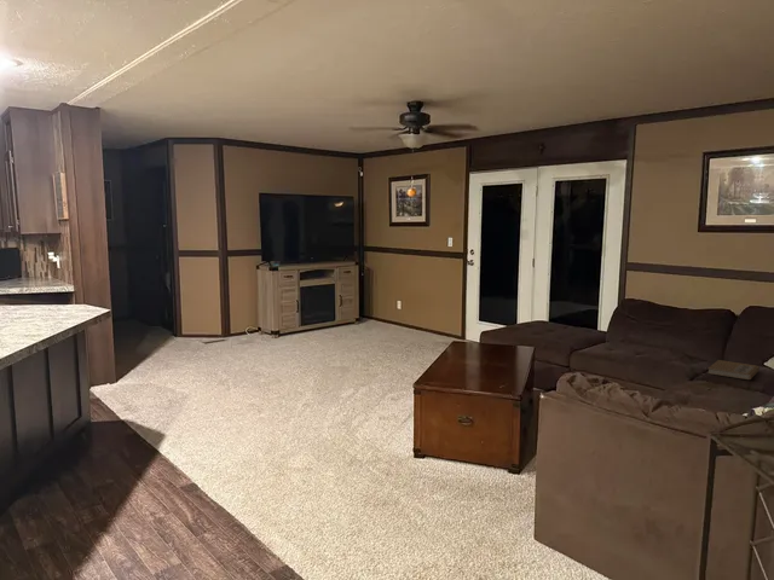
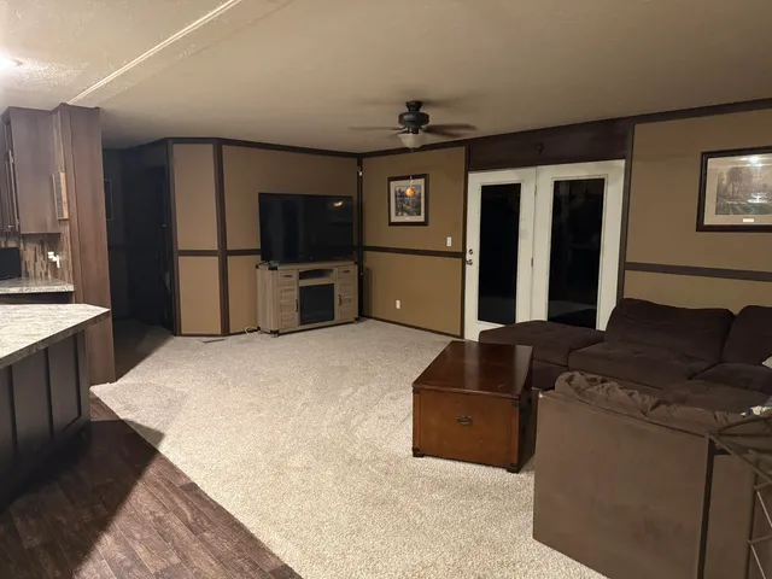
- book [707,359,761,381]
